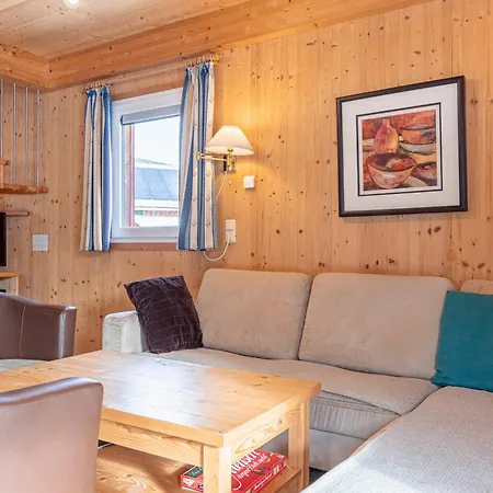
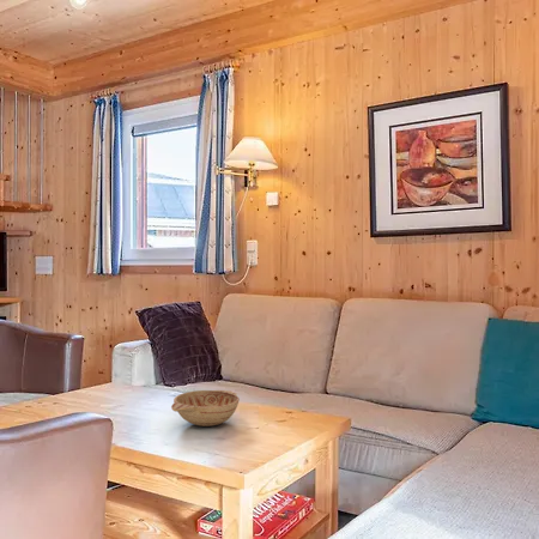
+ decorative bowl [170,389,241,428]
